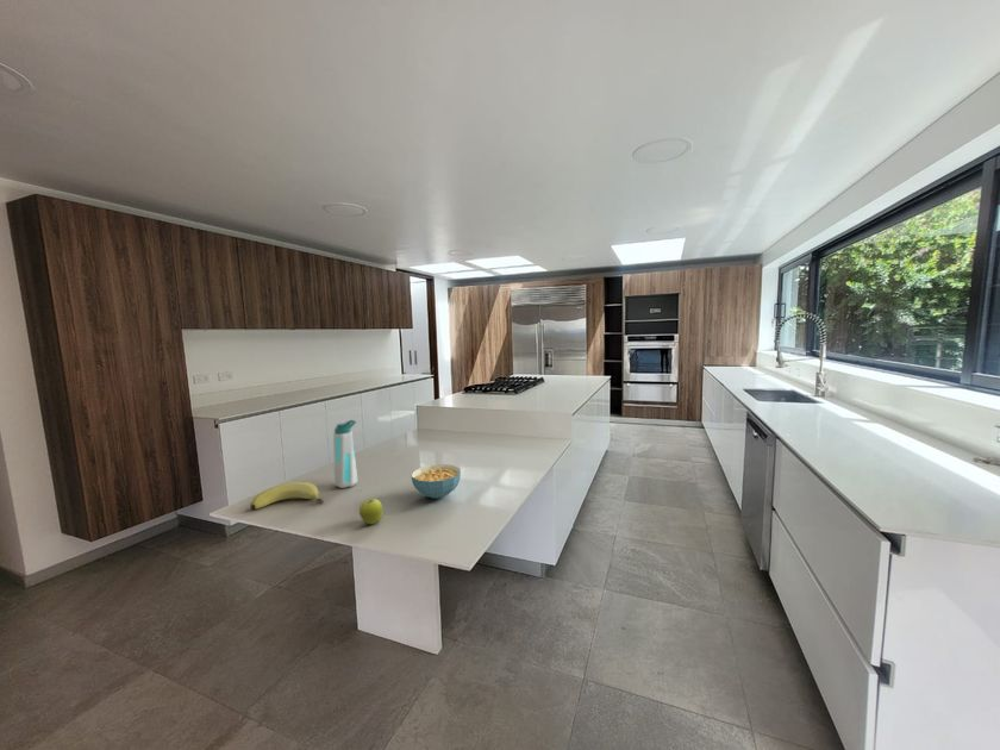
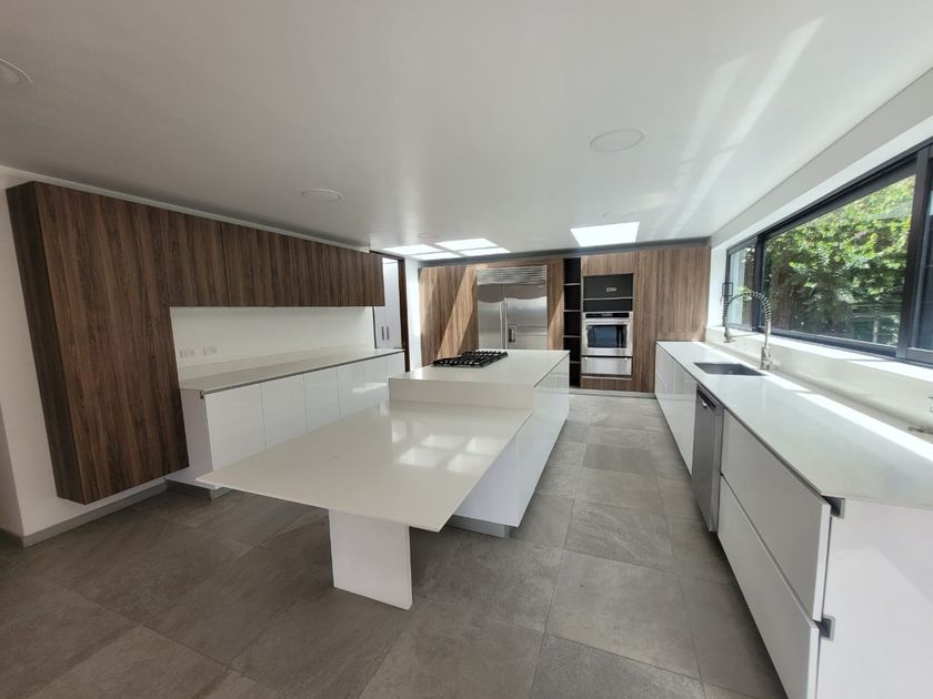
- fruit [358,498,385,525]
- water bottle [332,419,358,489]
- banana [249,481,325,511]
- cereal bowl [411,463,462,500]
